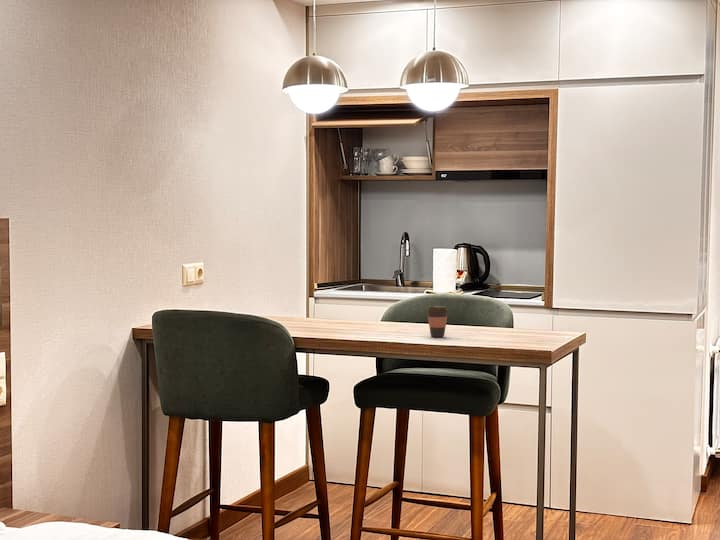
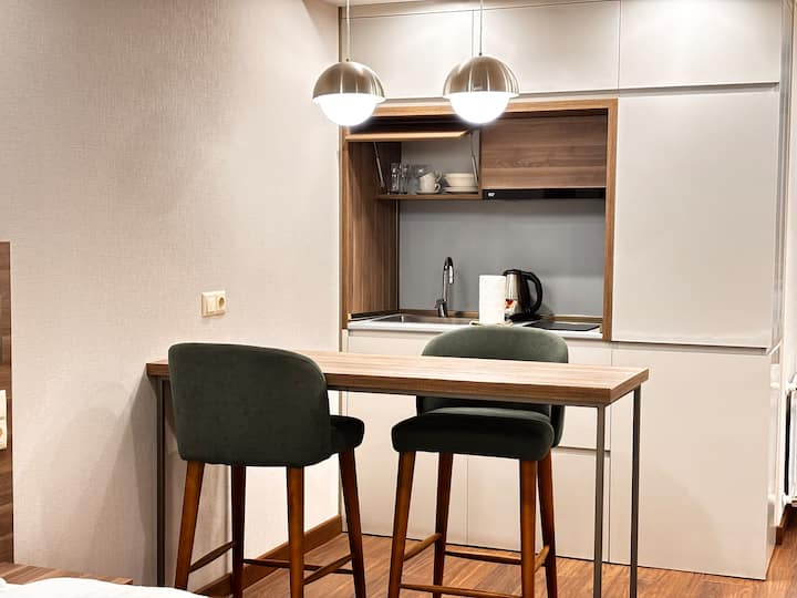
- coffee cup [425,305,450,338]
